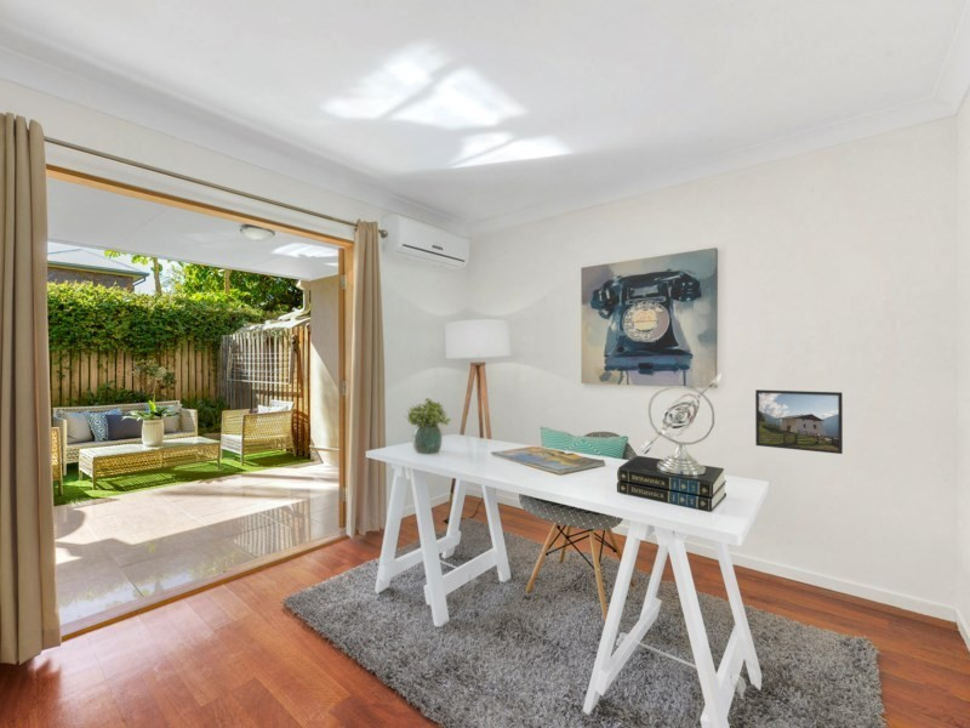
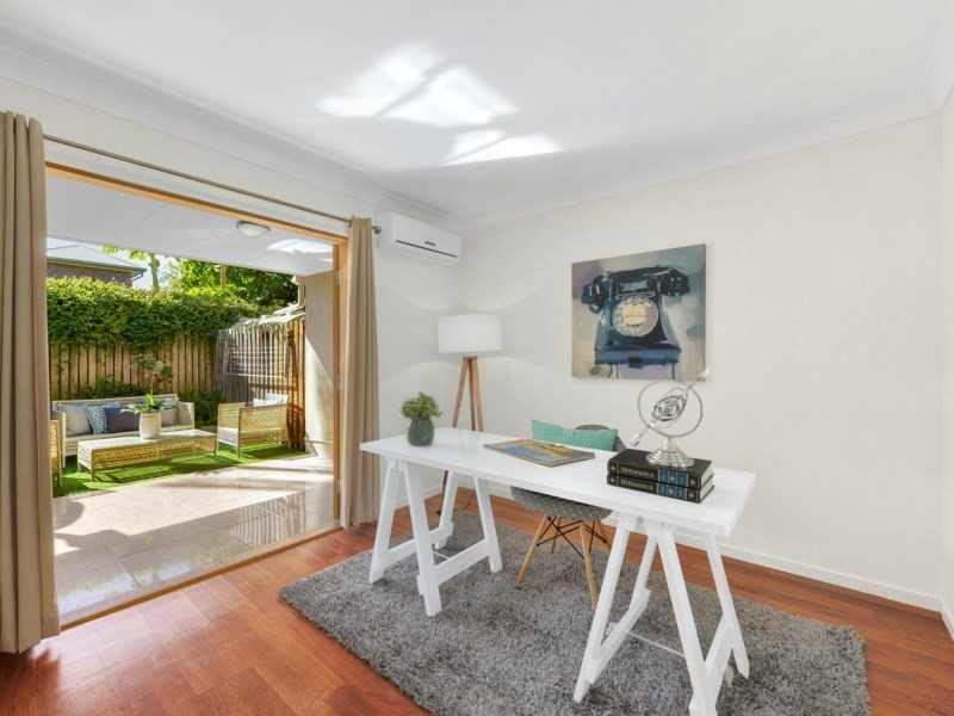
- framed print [754,388,844,455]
